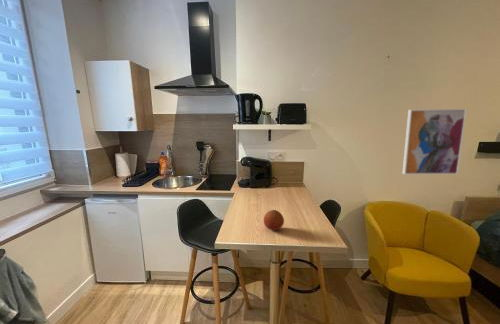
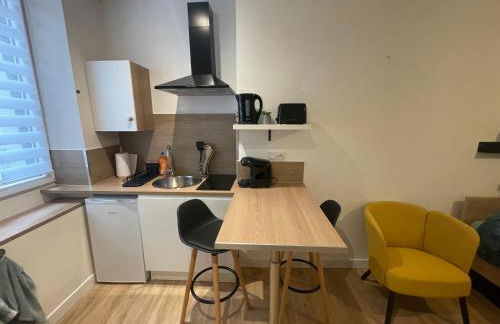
- fruit [263,209,285,231]
- wall art [401,108,468,175]
